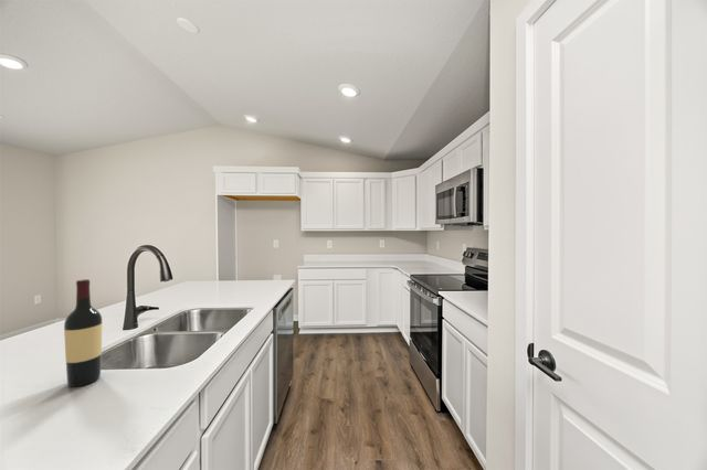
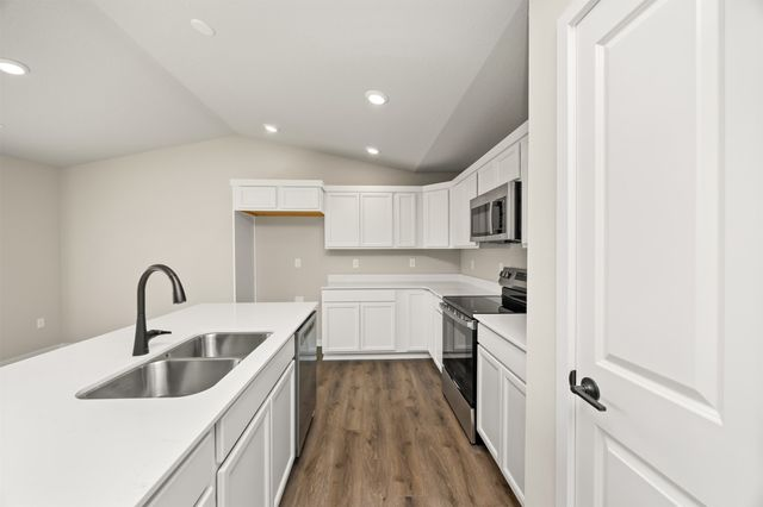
- wine bottle [63,278,103,387]
